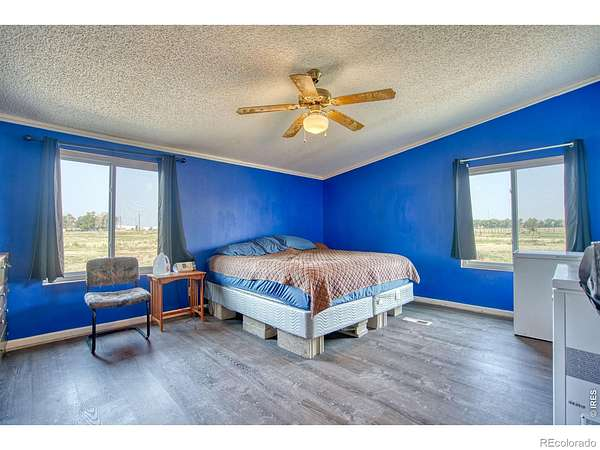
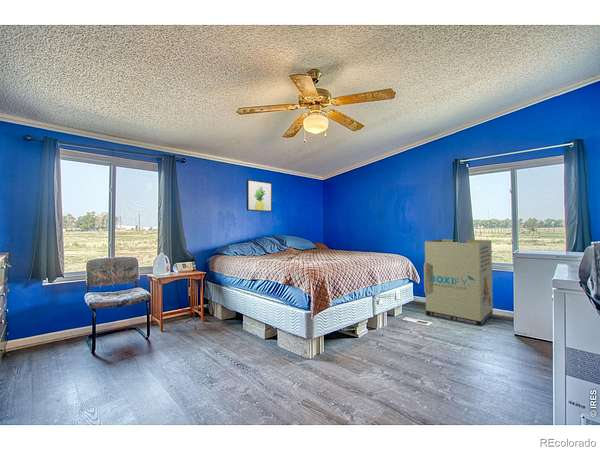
+ wall art [246,178,273,213]
+ cardboard box [423,238,494,327]
